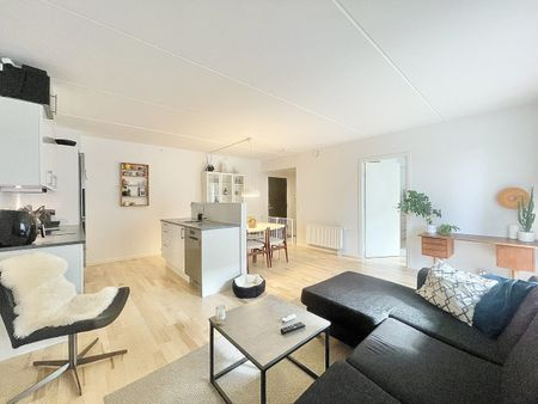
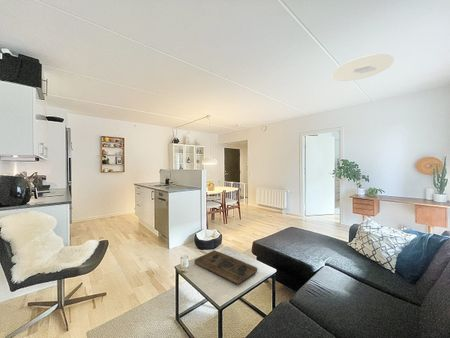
+ decorative tray [193,249,258,285]
+ ceiling light [331,53,395,82]
